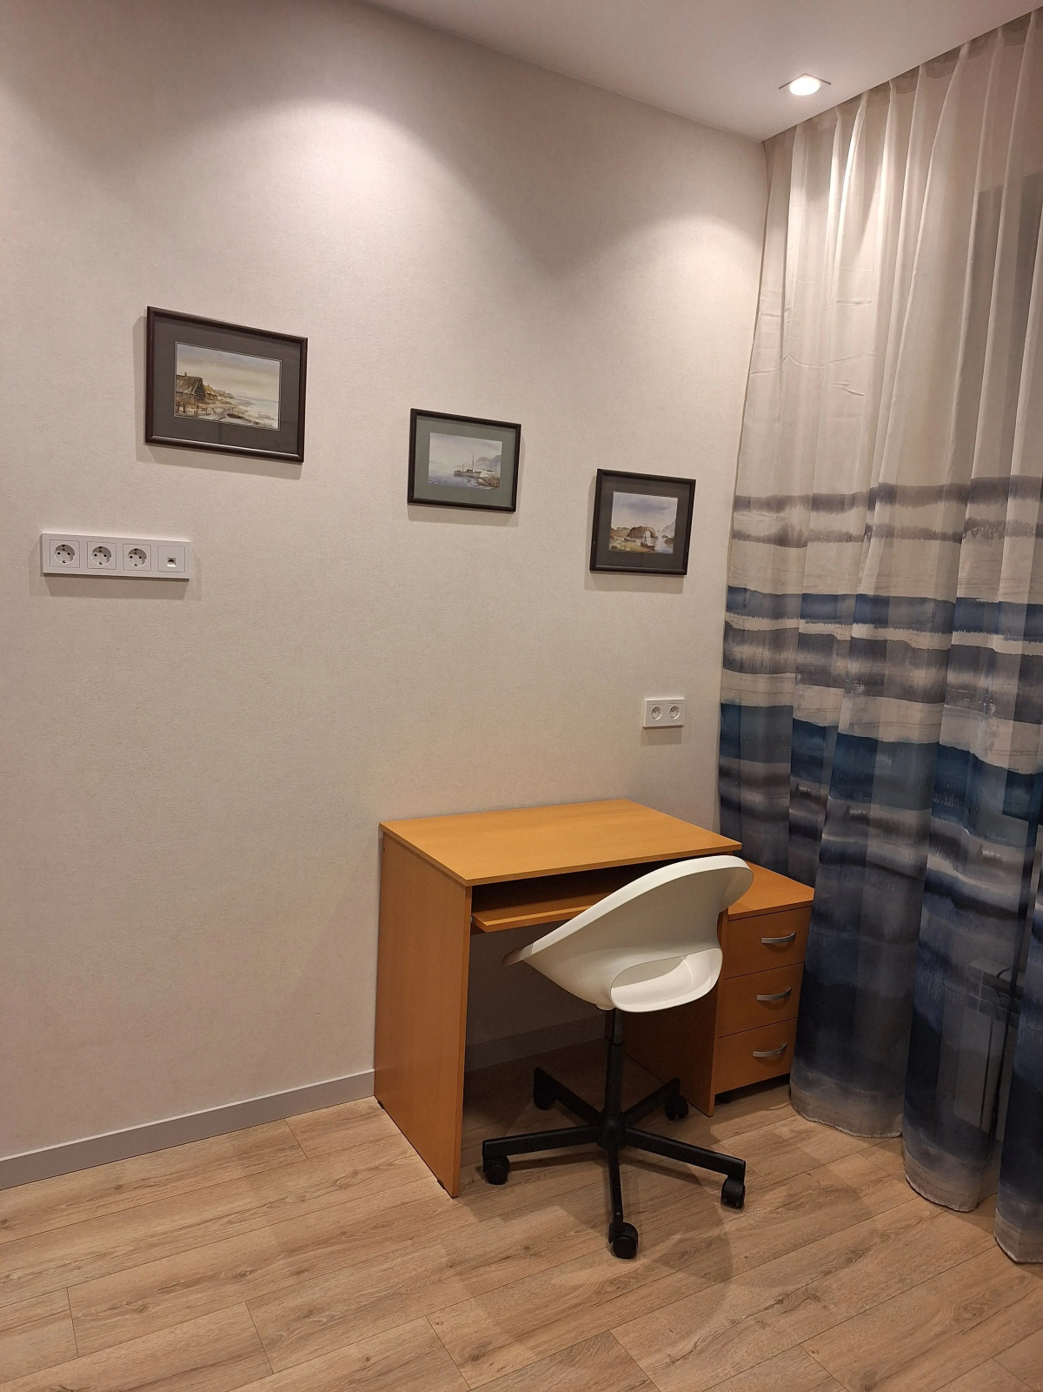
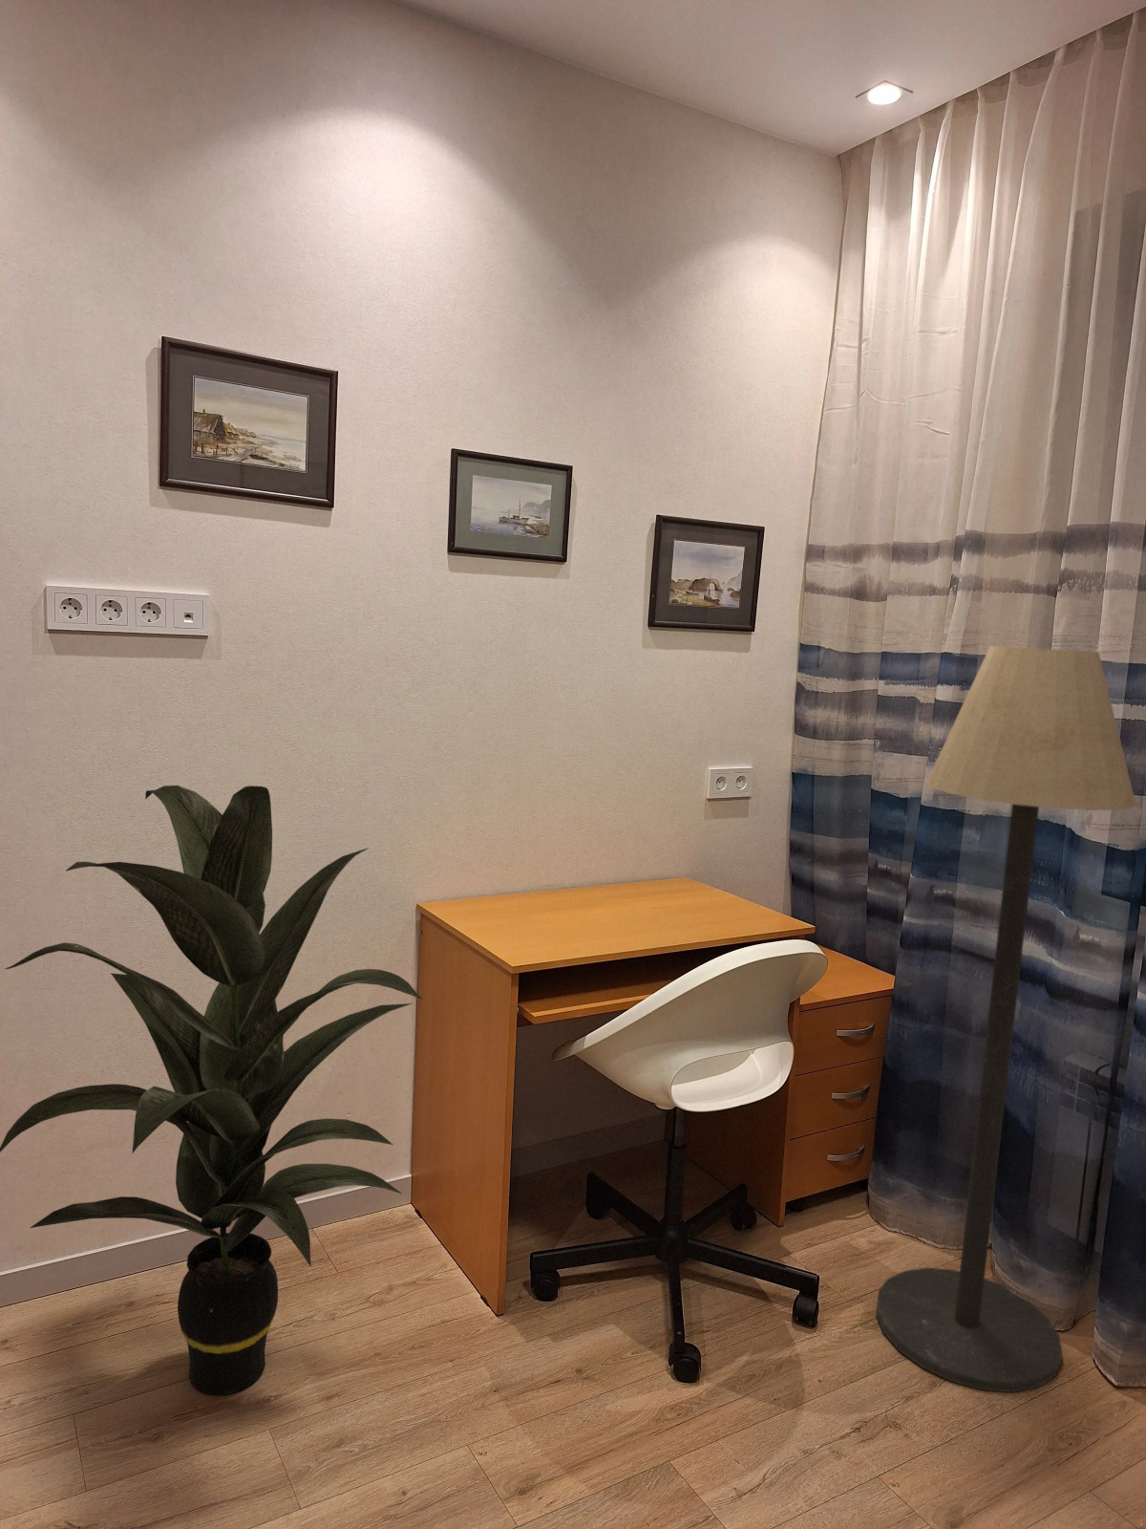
+ indoor plant [0,785,423,1397]
+ floor lamp [875,645,1138,1393]
